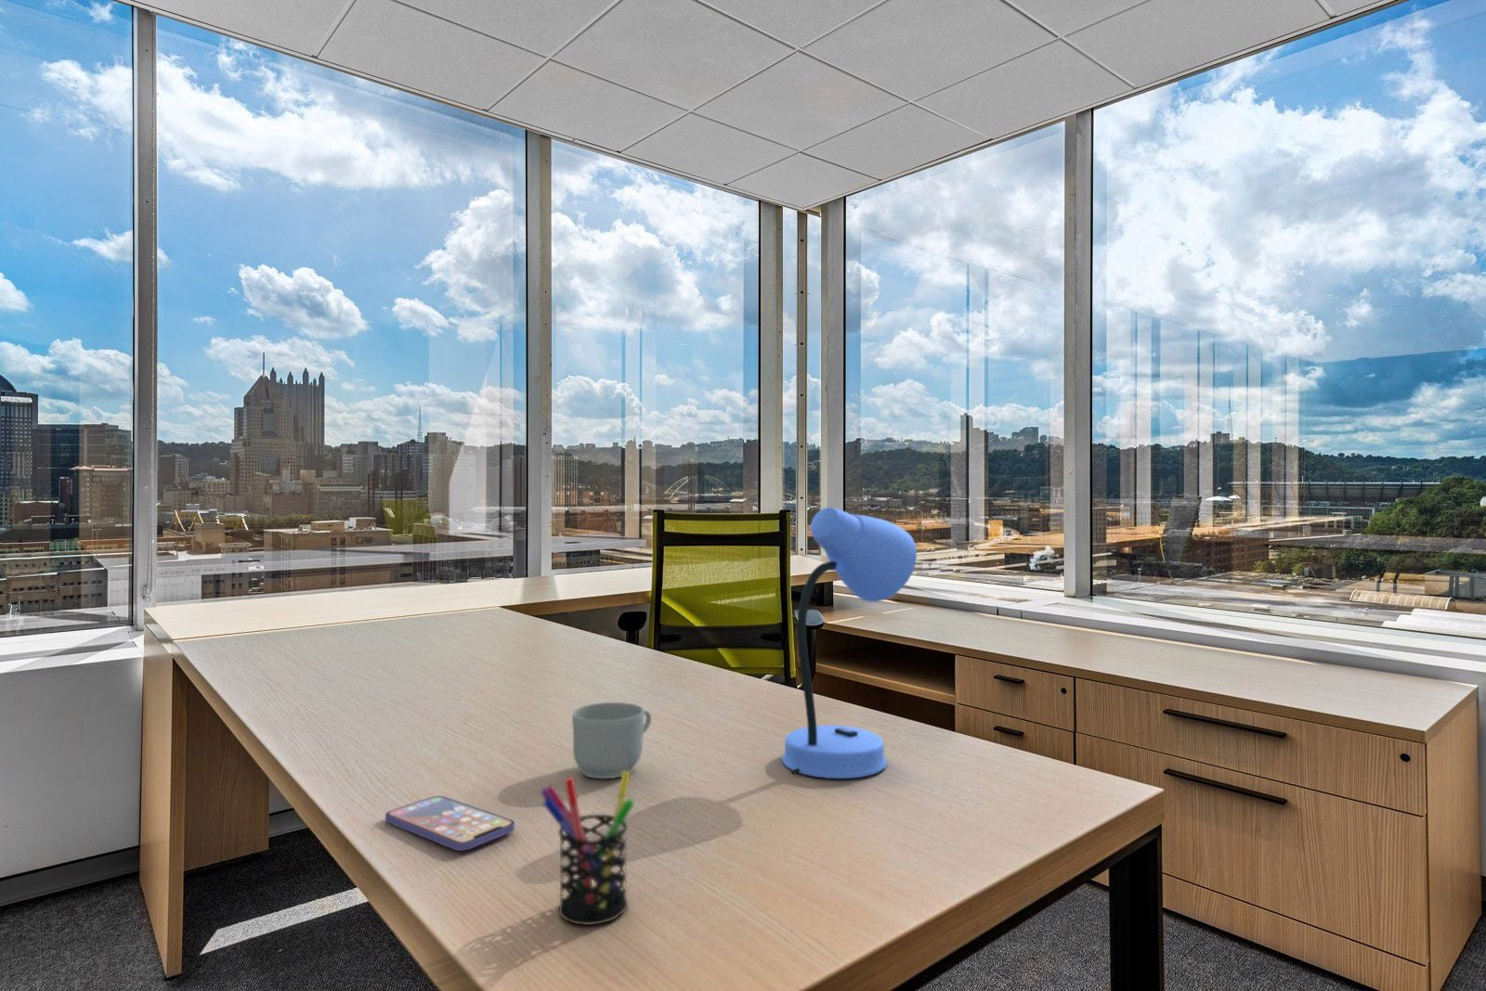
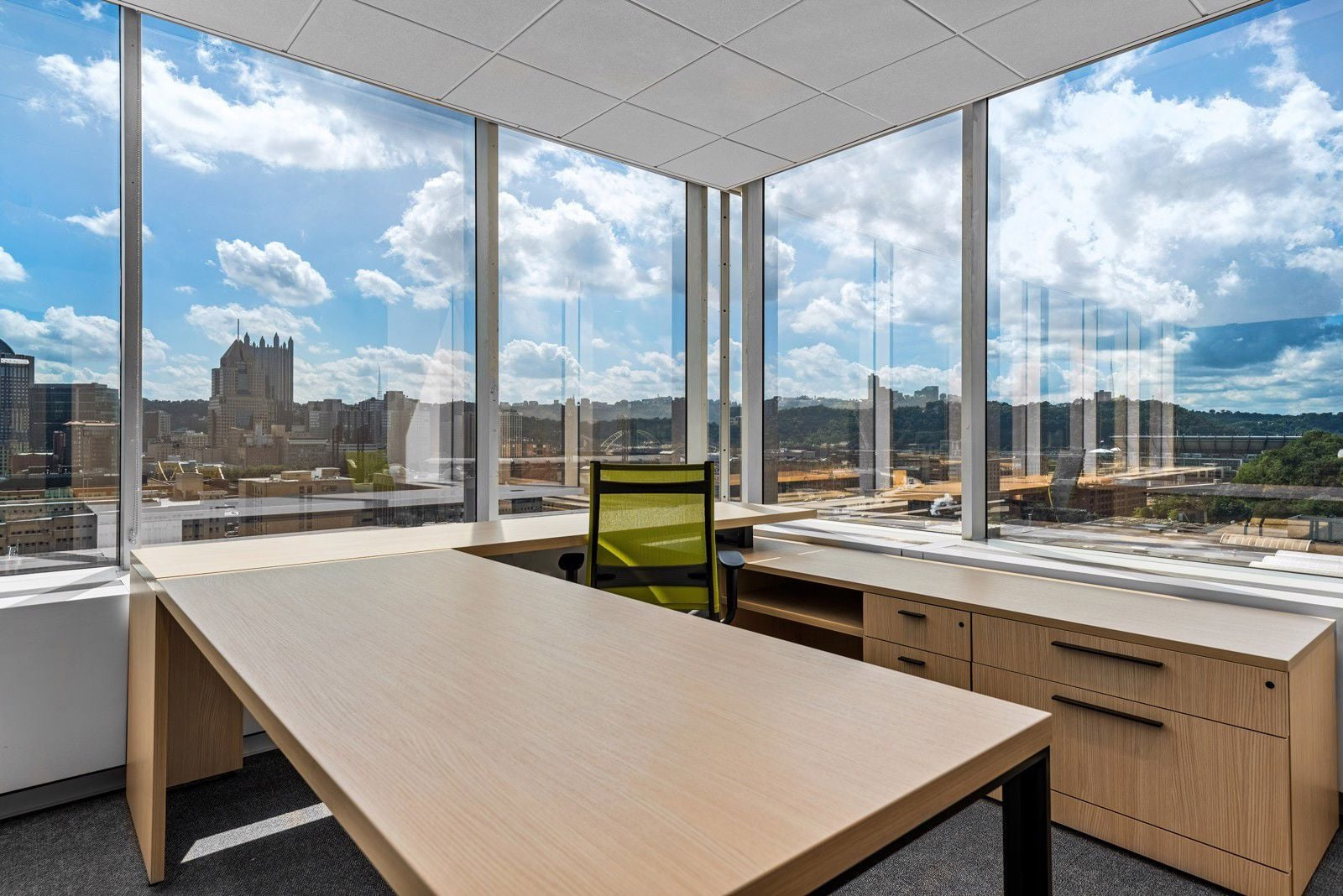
- pen holder [539,771,635,926]
- desk lamp [781,507,917,780]
- mug [571,701,652,780]
- smartphone [385,795,516,852]
